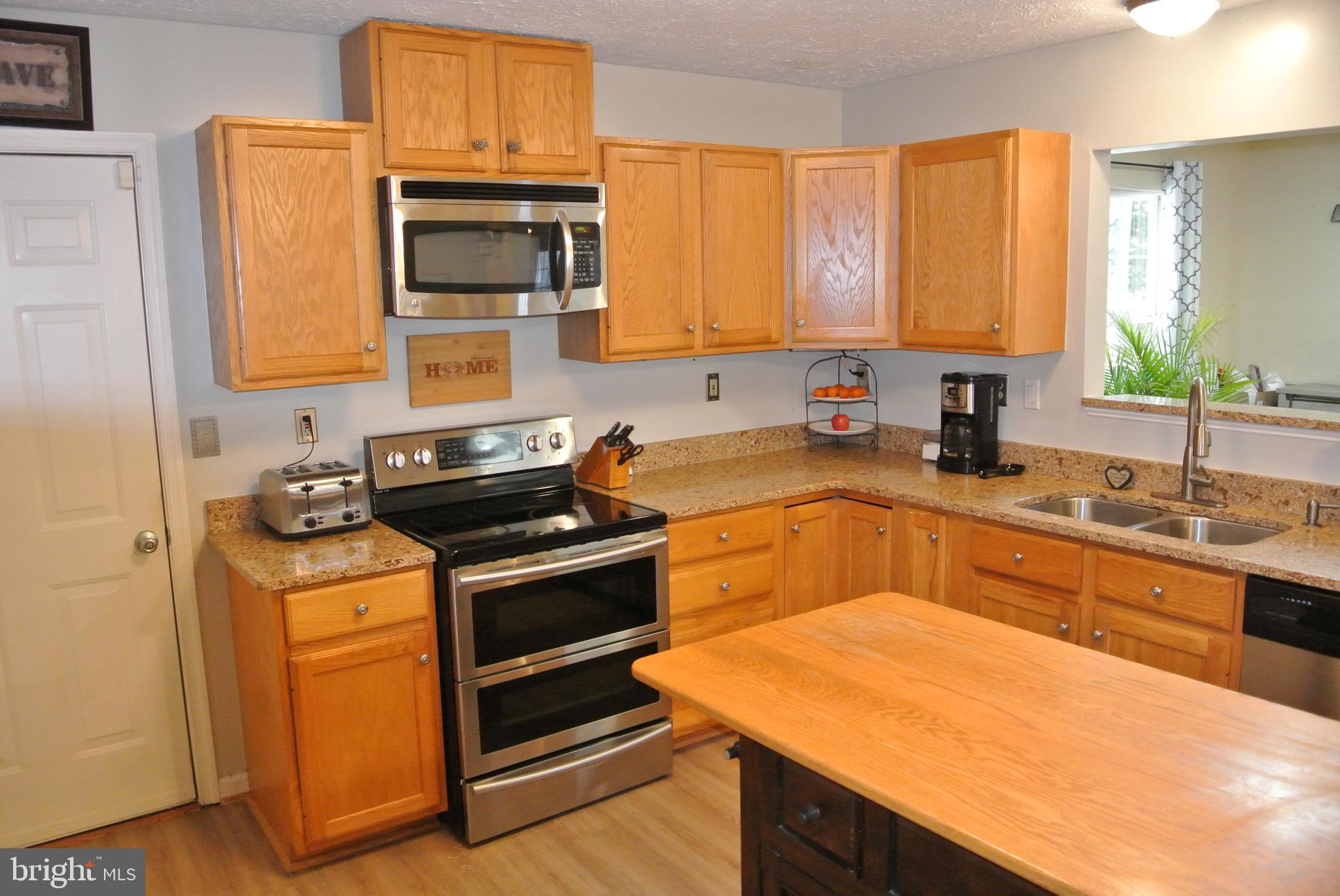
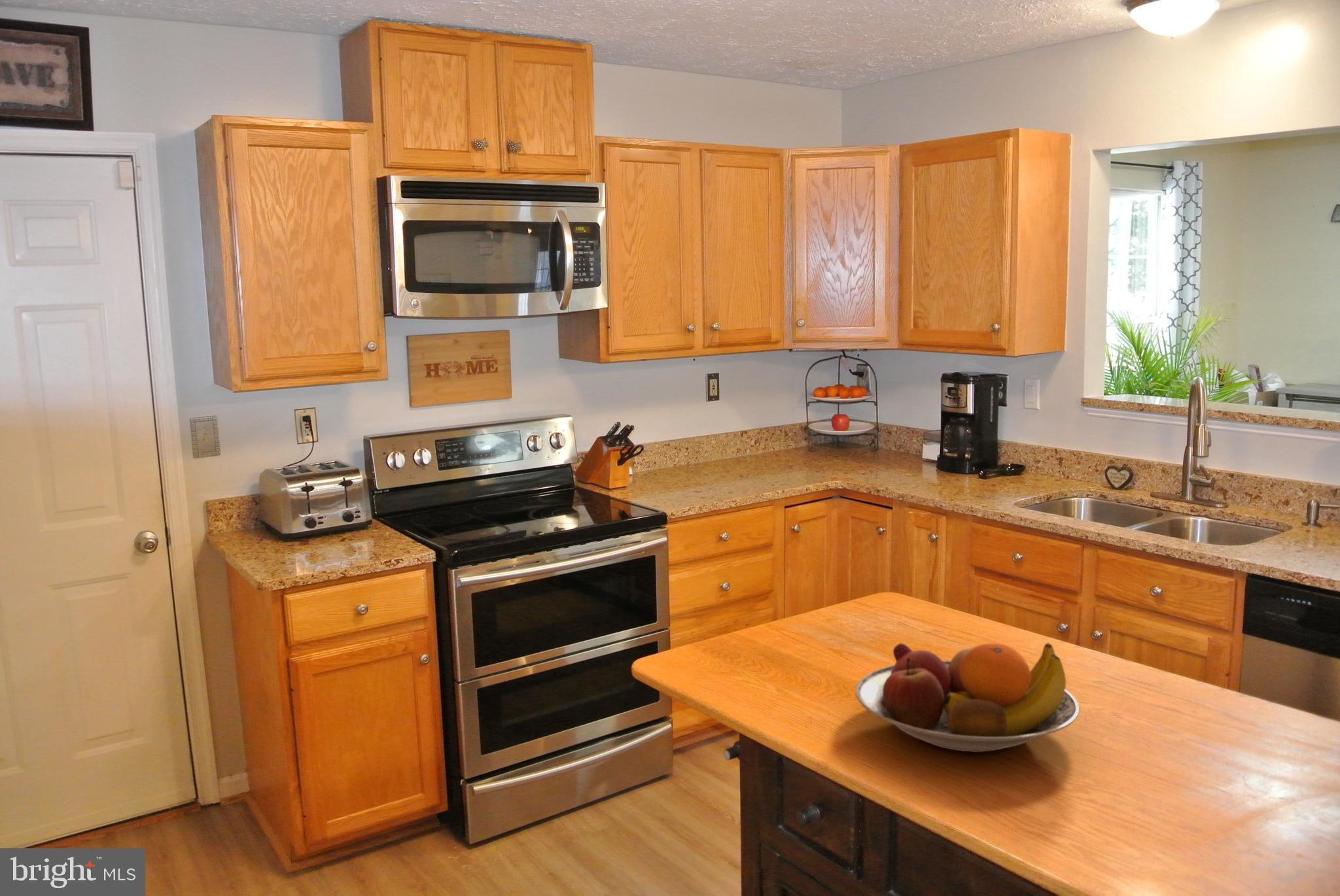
+ fruit bowl [855,642,1080,753]
